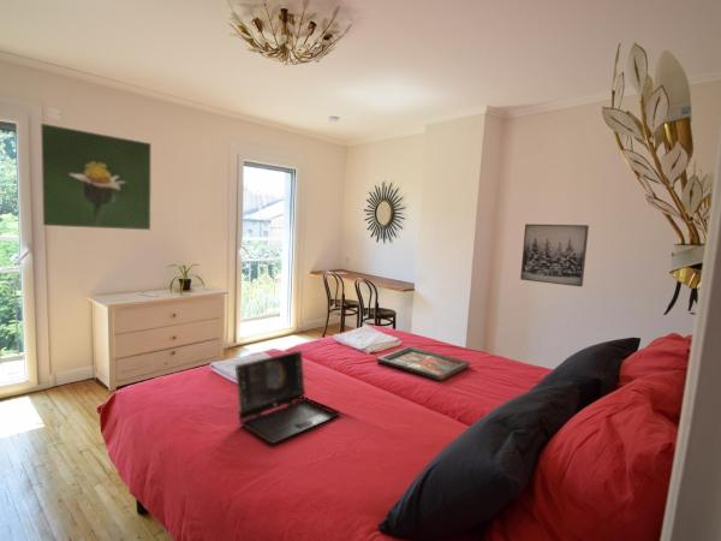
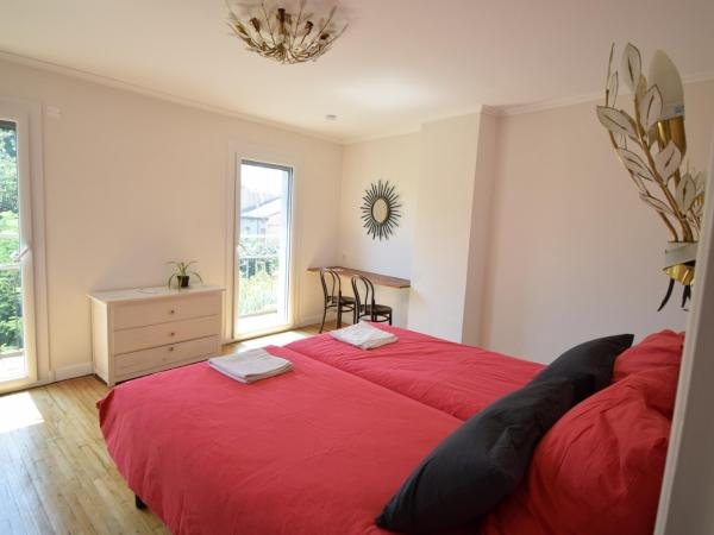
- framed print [38,121,153,232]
- wall art [519,222,590,287]
- laptop [234,349,340,445]
- decorative tray [375,345,471,382]
